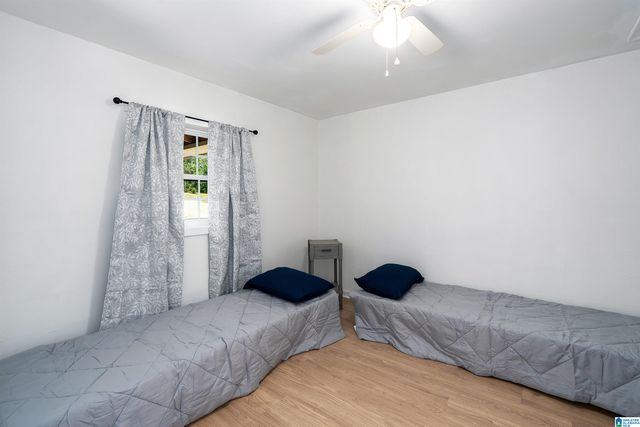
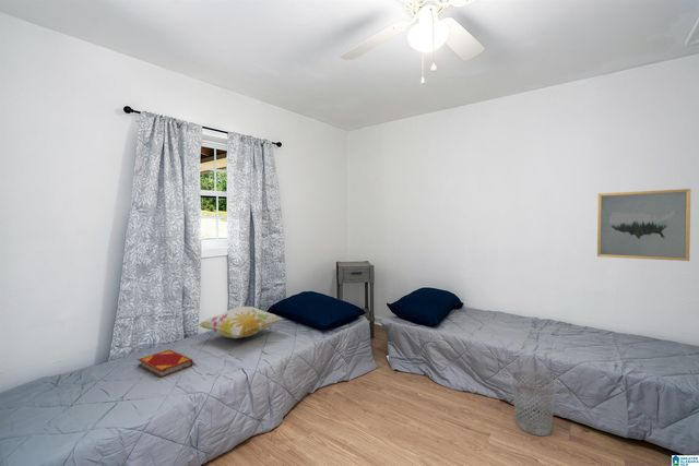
+ wall art [596,188,691,262]
+ wastebasket [511,370,557,437]
+ decorative pillow [196,306,284,339]
+ hardback book [137,349,194,379]
